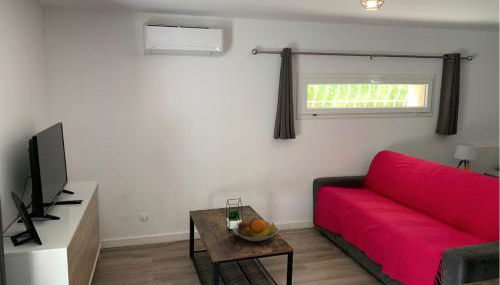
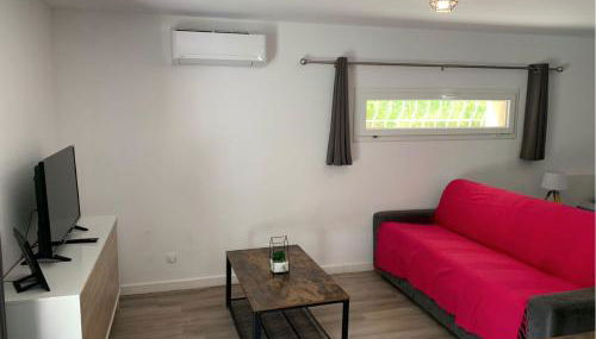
- fruit bowl [232,216,279,242]
